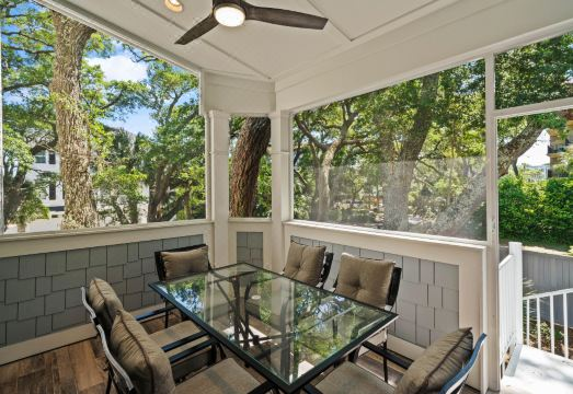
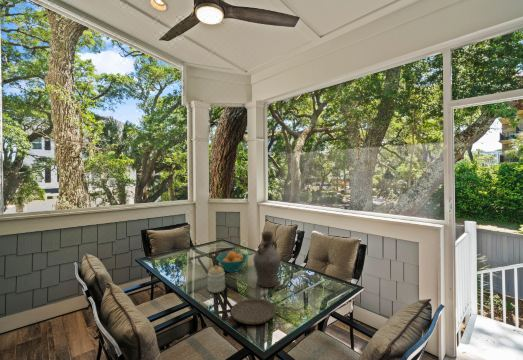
+ jar [206,264,226,294]
+ vase [252,230,282,289]
+ fruit bowl [215,250,249,273]
+ plate [230,298,277,325]
